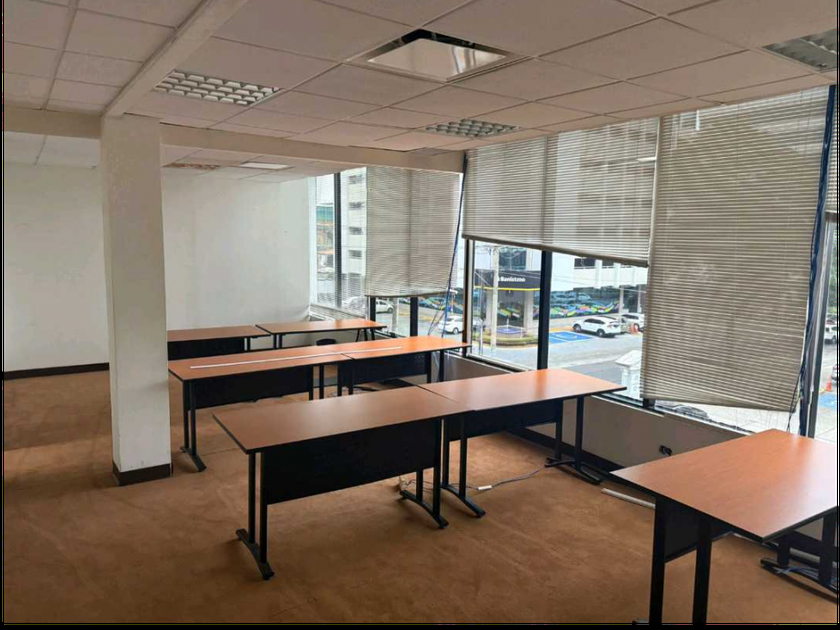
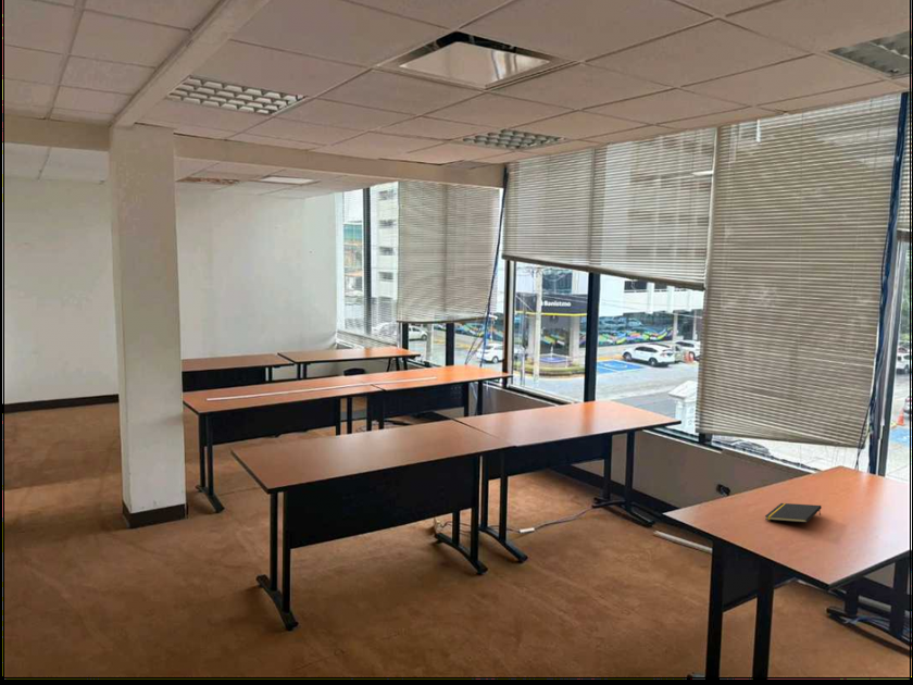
+ notepad [764,502,823,524]
